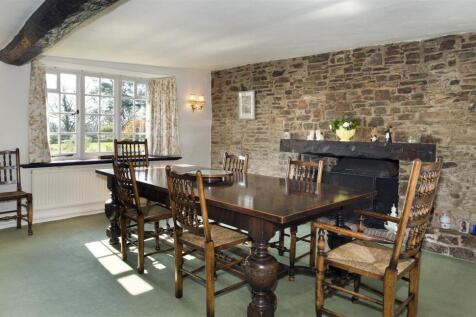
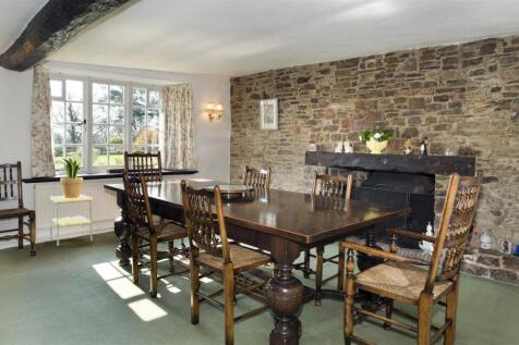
+ side table [49,194,94,247]
+ potted plant [57,157,84,198]
